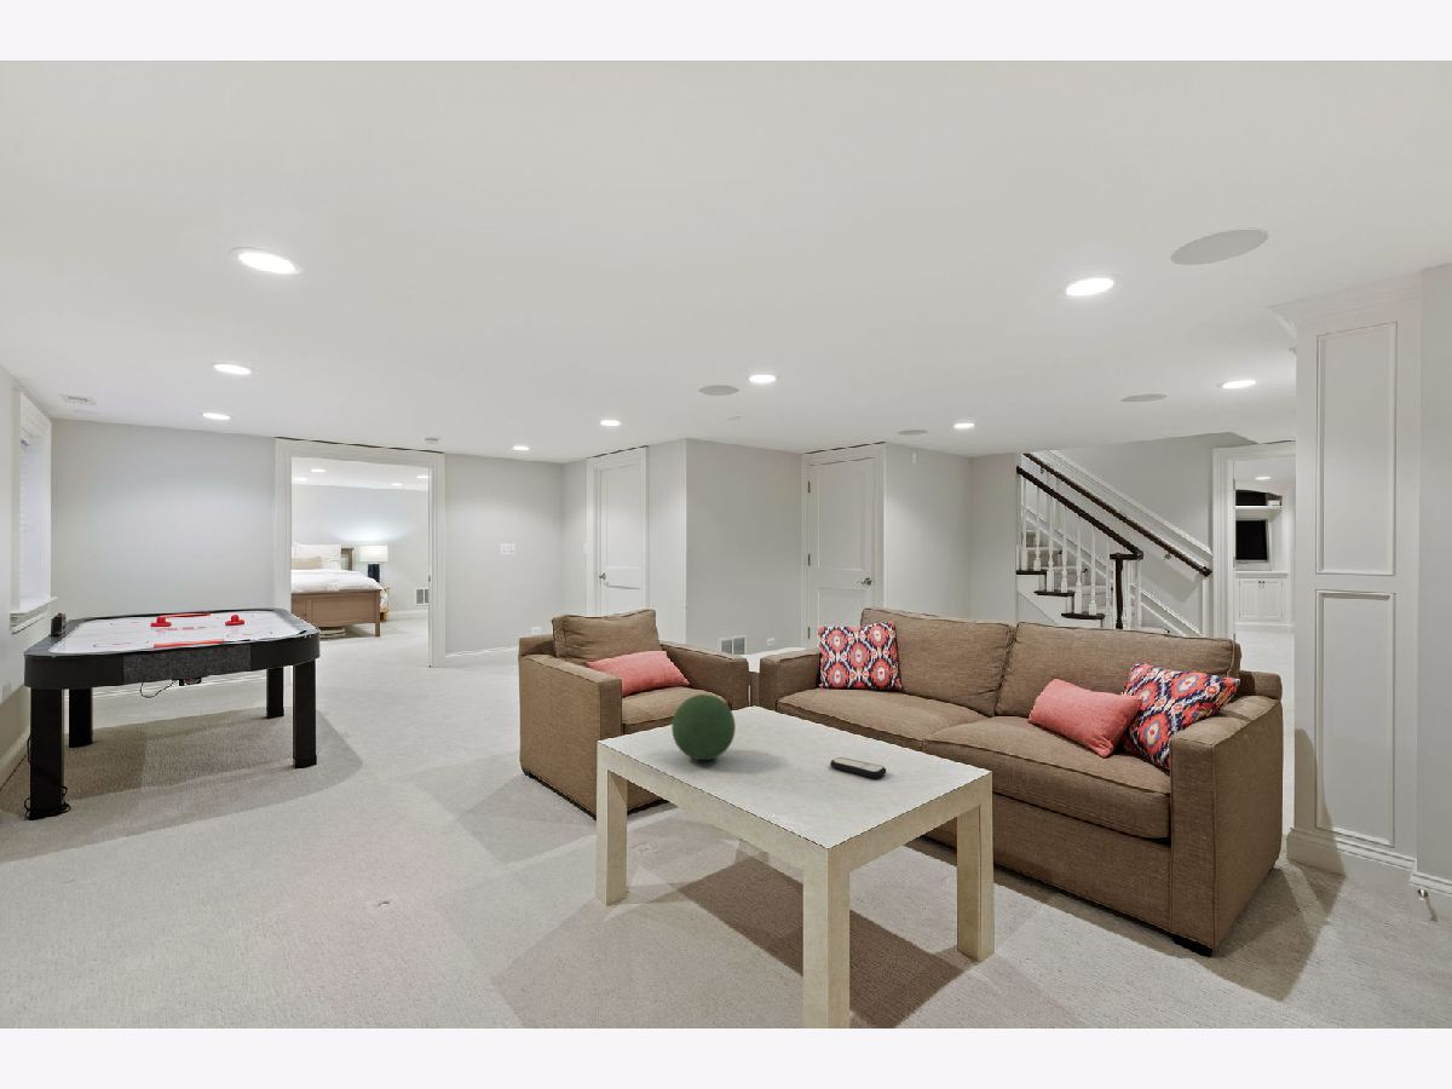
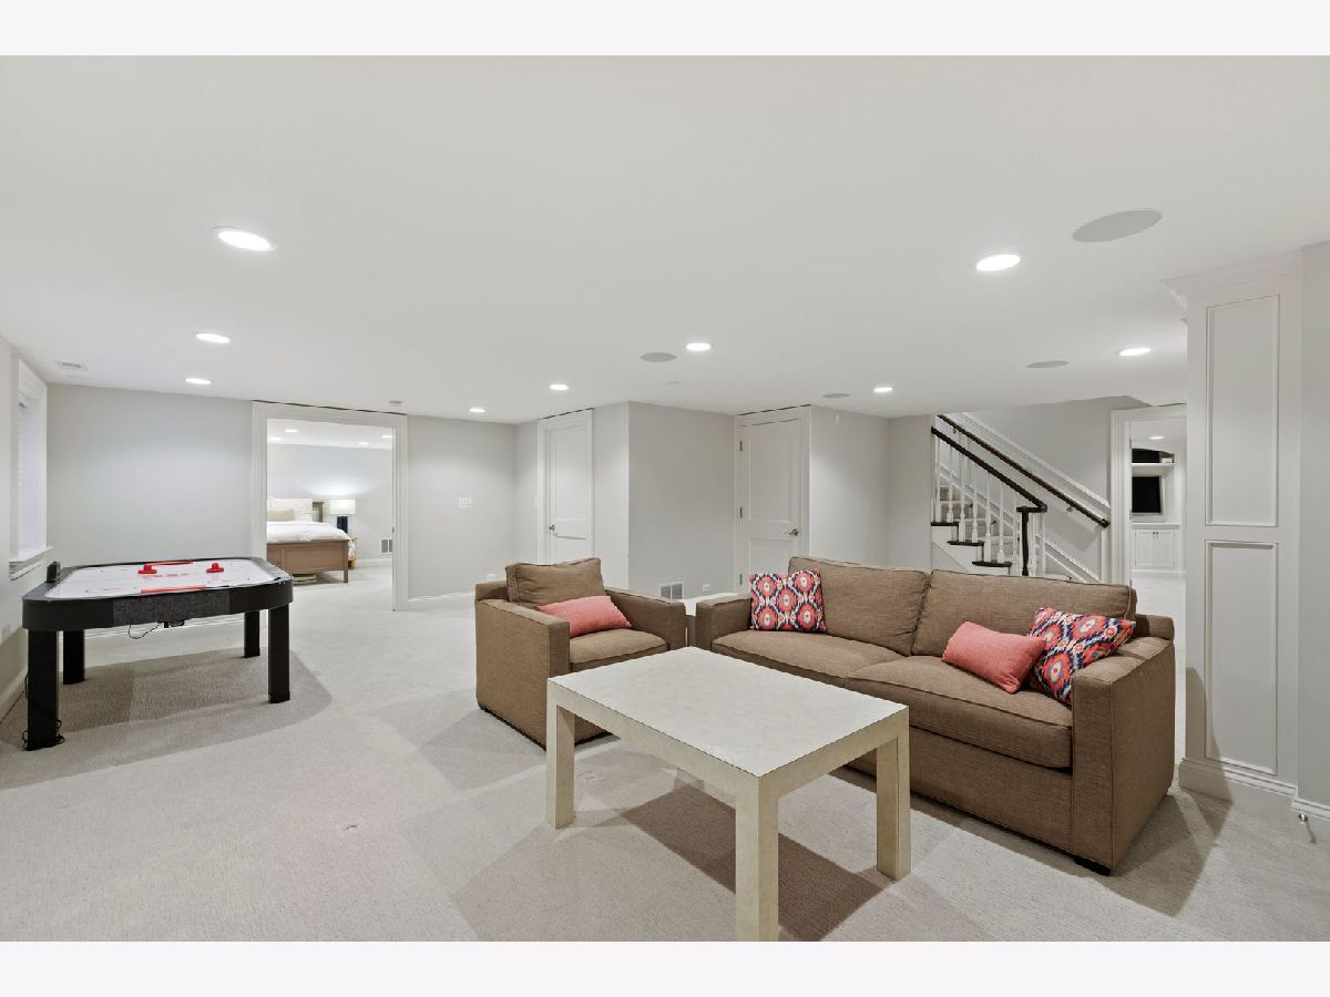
- decorative orb [670,693,737,761]
- remote control [829,756,887,779]
